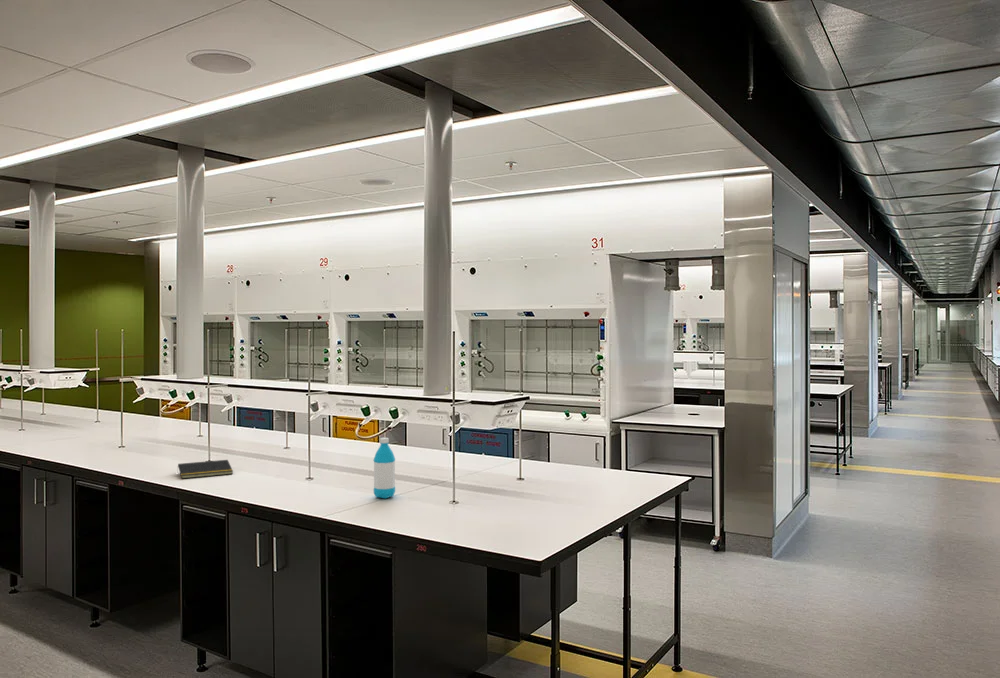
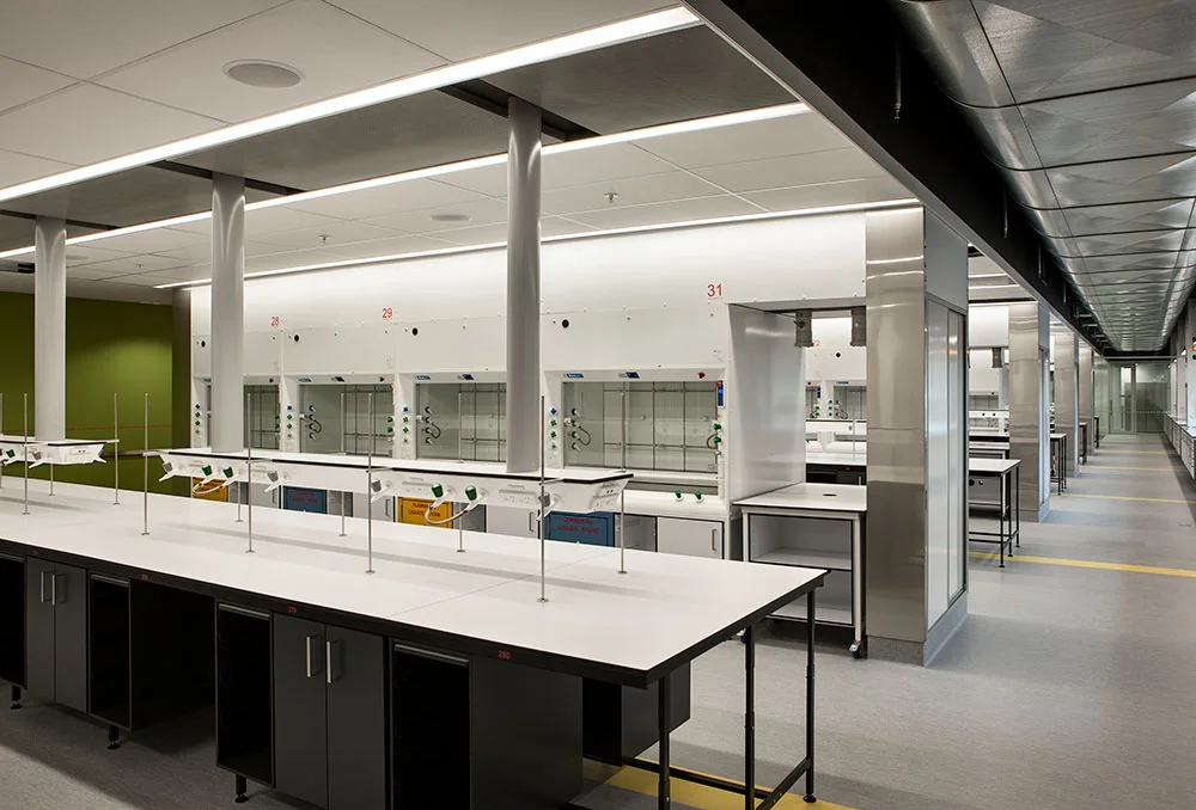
- water bottle [373,437,396,500]
- notepad [176,459,234,479]
